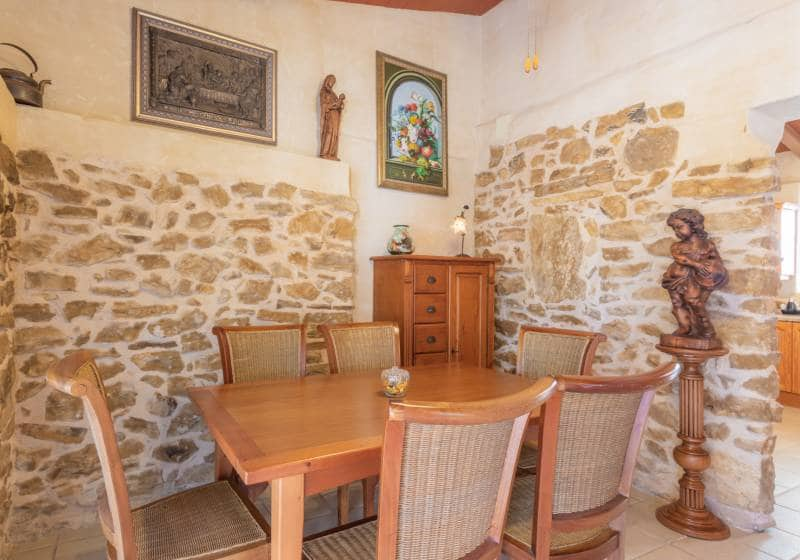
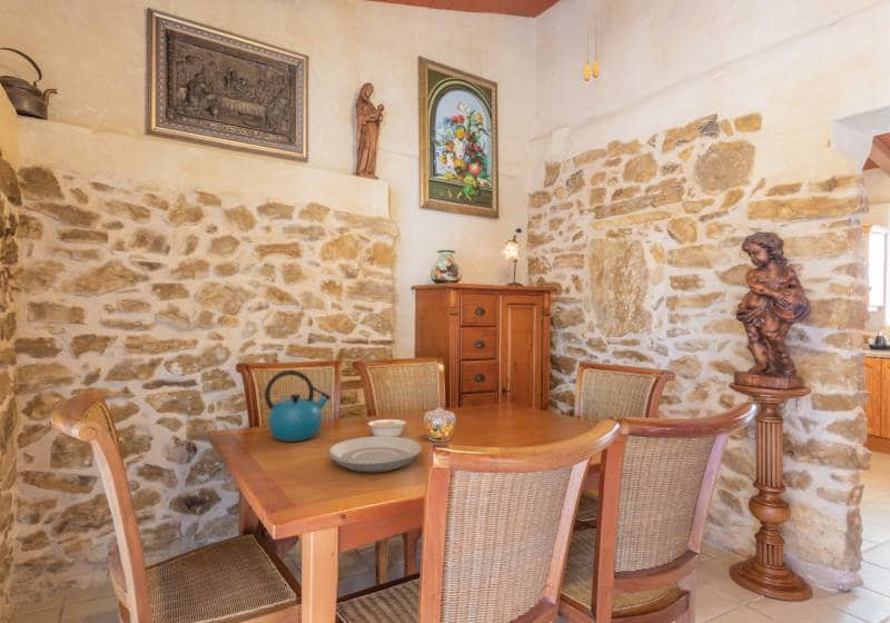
+ legume [364,416,407,437]
+ kettle [264,369,332,443]
+ plate [327,435,423,473]
